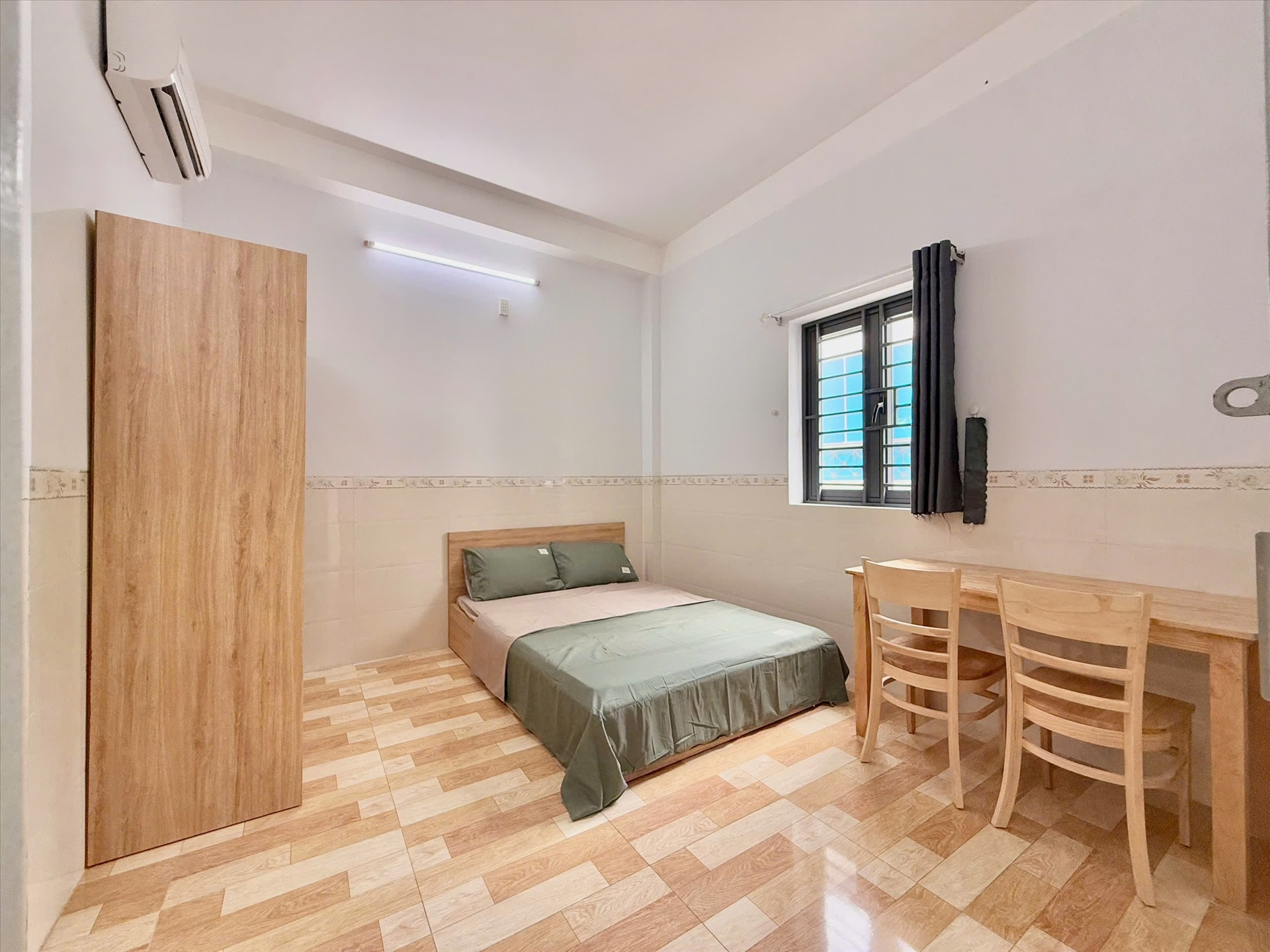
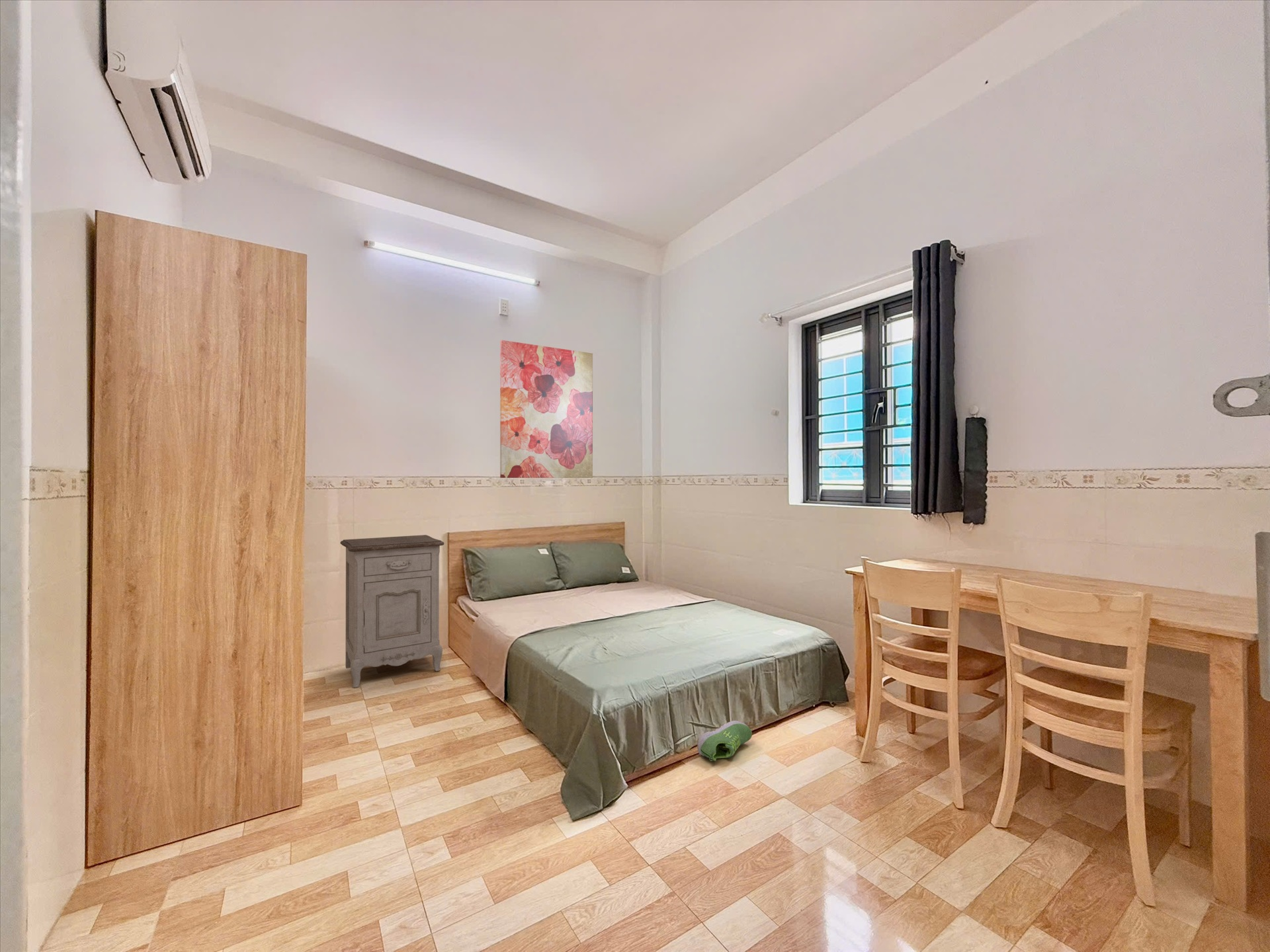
+ shoe [697,720,753,762]
+ nightstand [340,534,445,689]
+ wall art [499,339,593,479]
